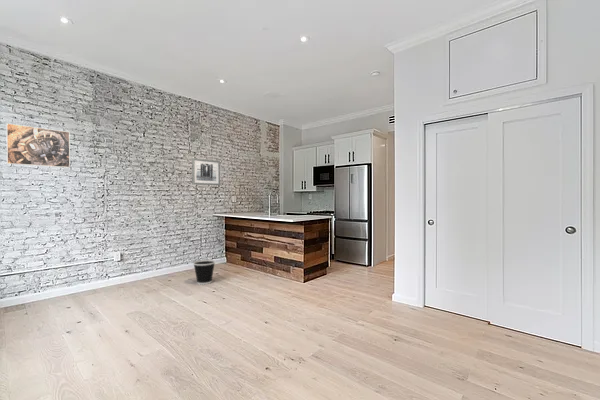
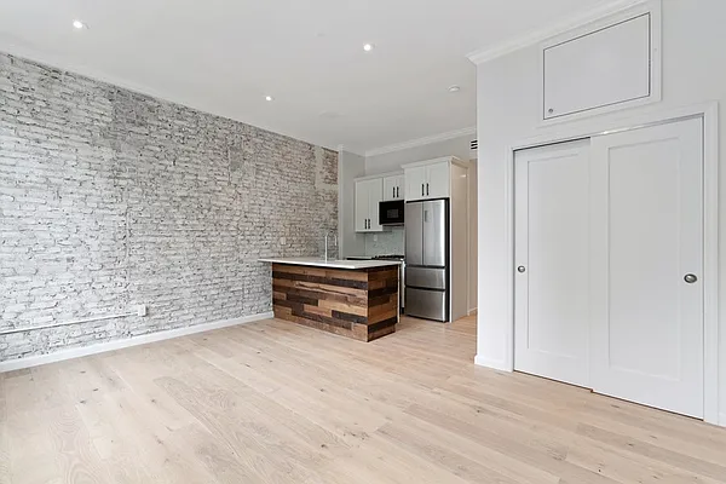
- wastebasket [192,259,216,286]
- wall art [191,157,221,186]
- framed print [5,122,71,169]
